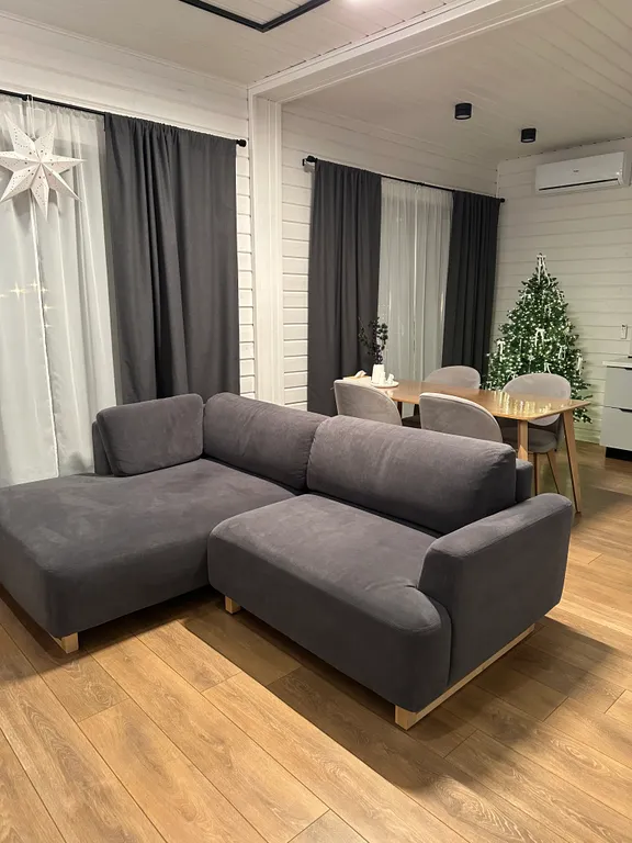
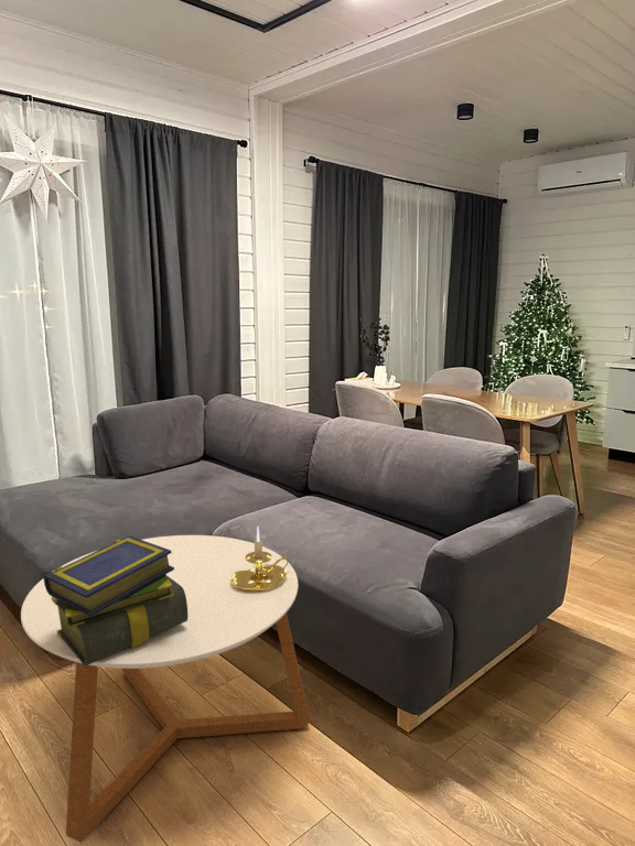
+ coffee table [20,534,311,843]
+ stack of books [43,534,187,666]
+ candle holder [230,525,293,592]
